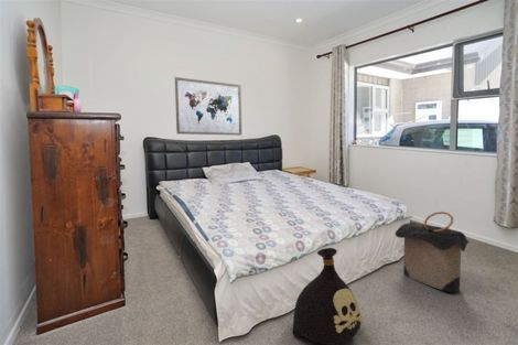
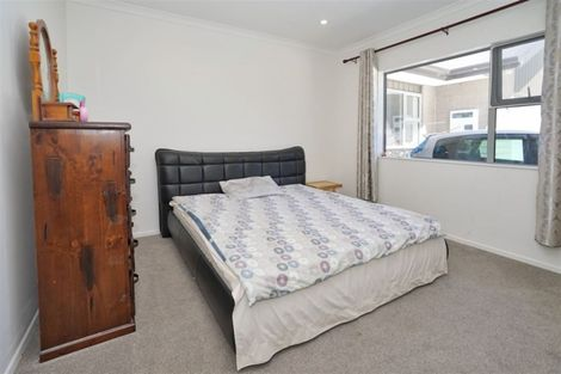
- laundry hamper [393,211,471,293]
- wall art [174,76,242,137]
- bag [291,247,364,345]
